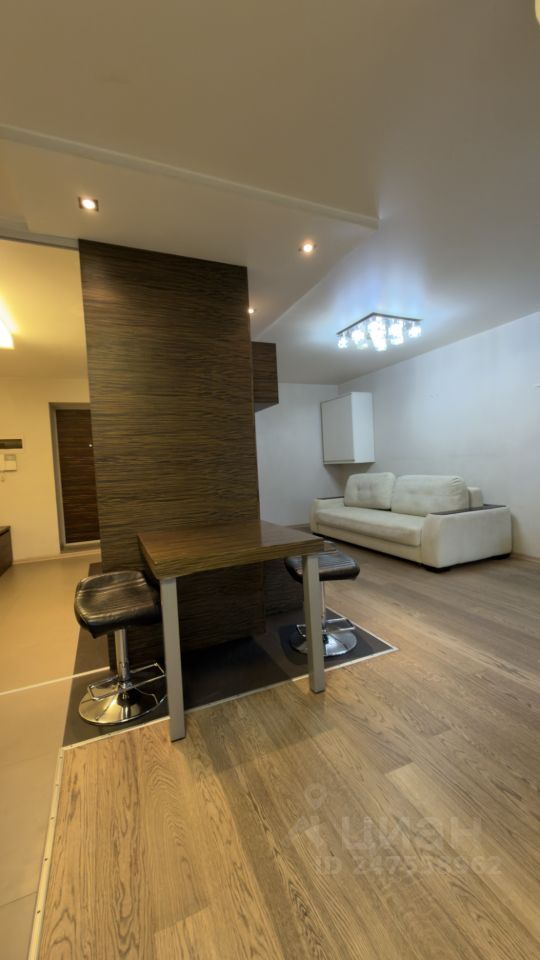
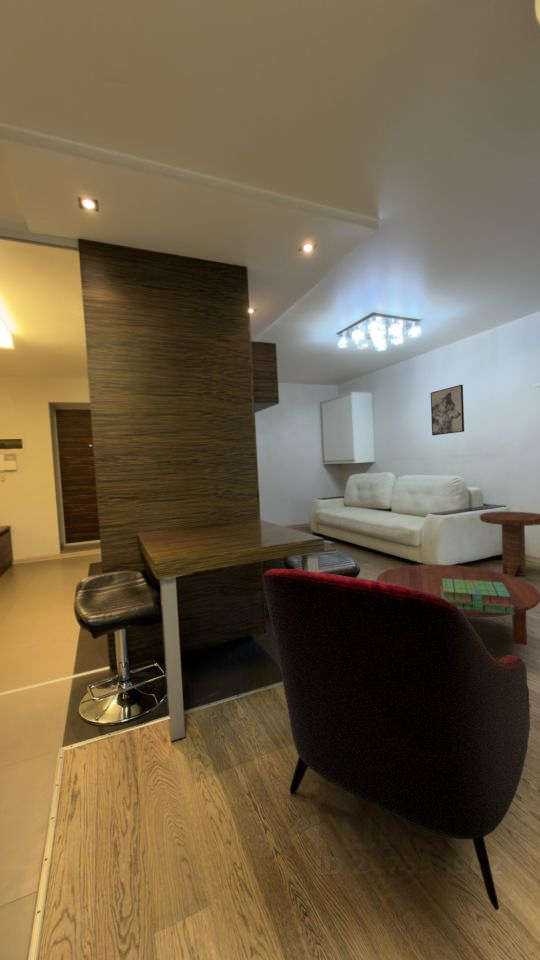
+ armchair [262,568,531,911]
+ coffee table [375,563,540,646]
+ wall art [430,384,465,436]
+ stack of books [440,579,515,615]
+ side table [479,511,540,577]
